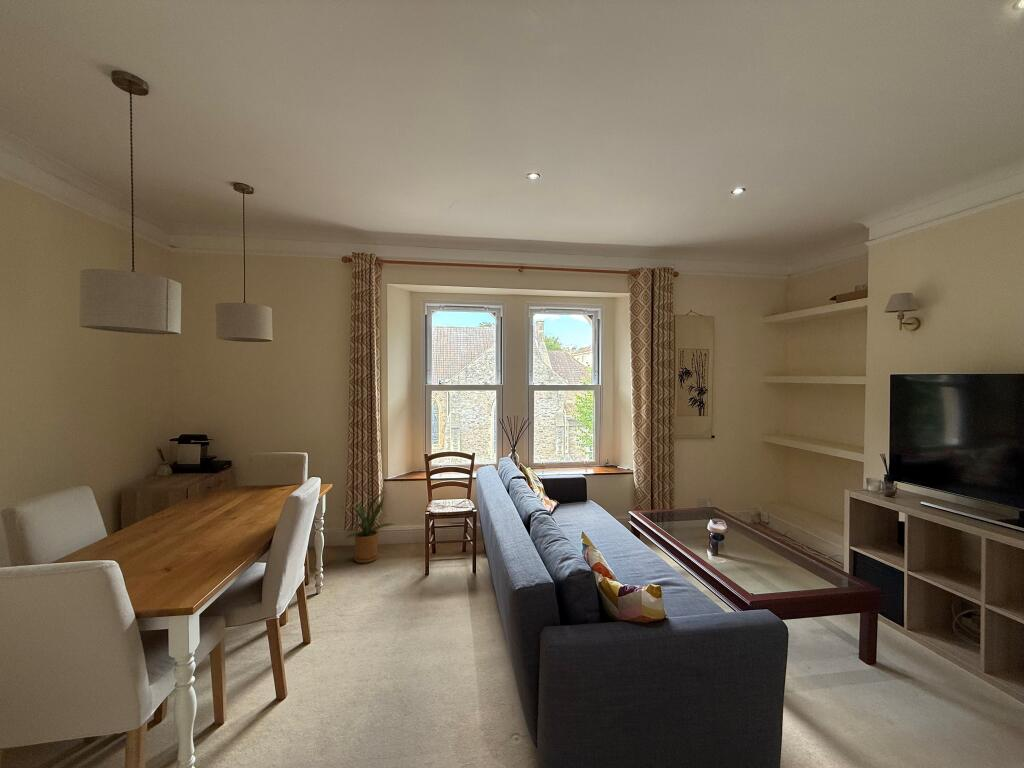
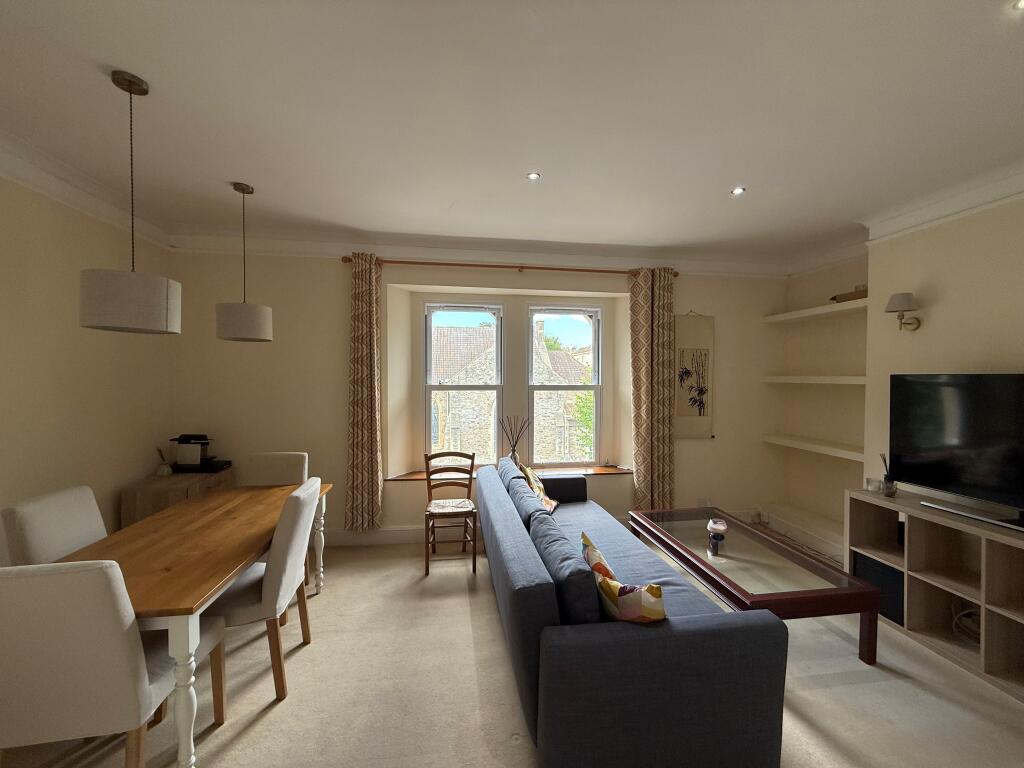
- house plant [340,490,395,564]
